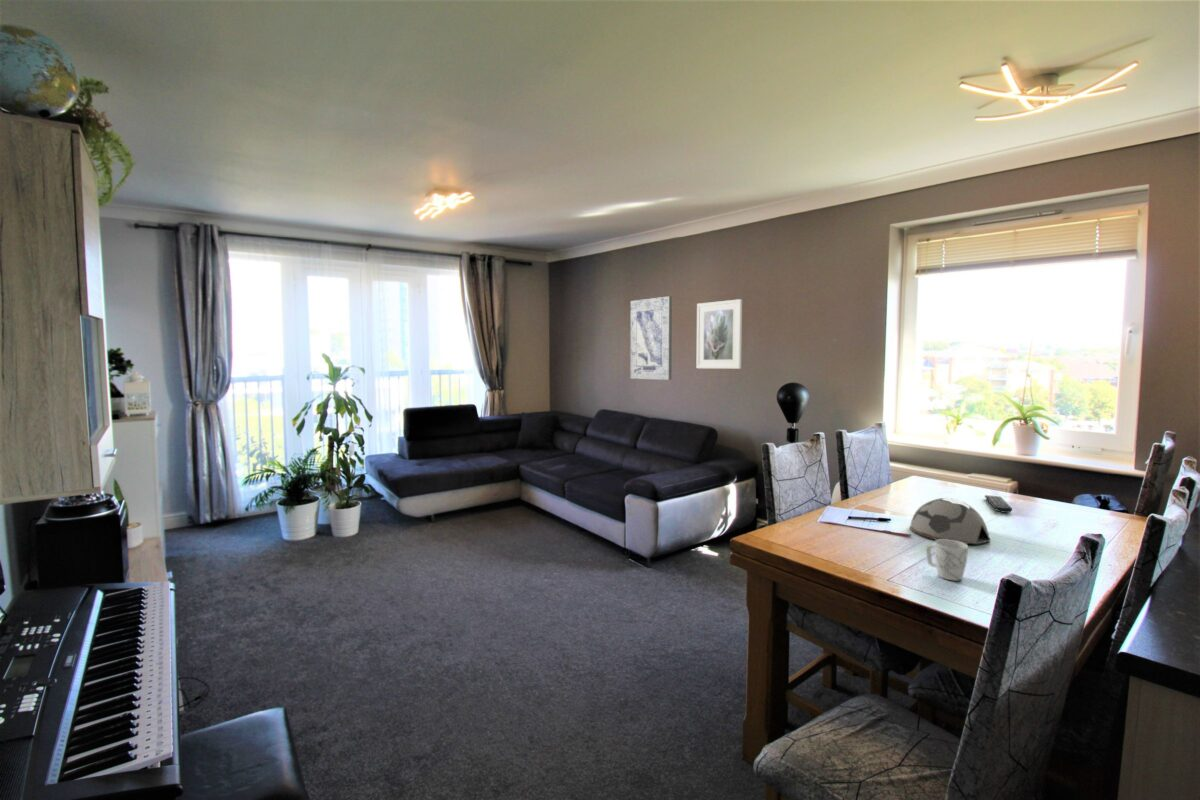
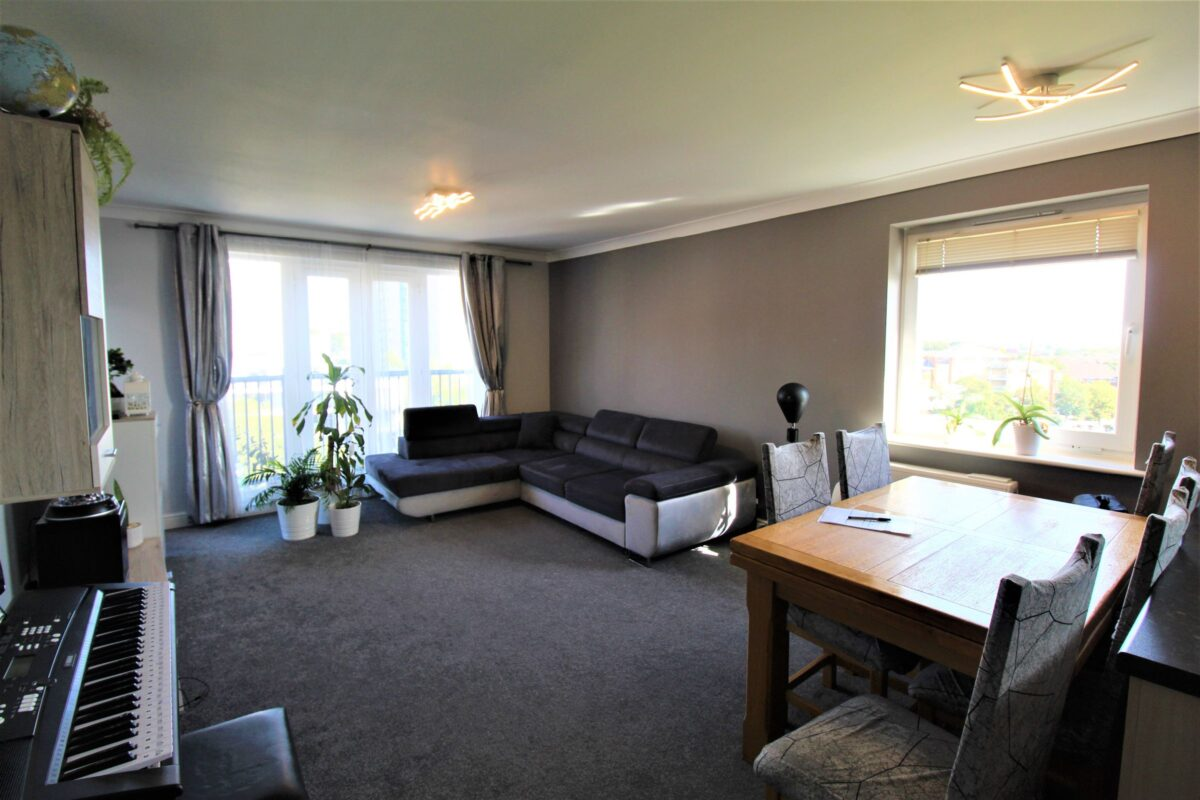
- mug [924,539,969,582]
- remote control [984,494,1013,514]
- wall art [630,295,673,381]
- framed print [696,298,743,370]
- decorative bowl [909,497,992,545]
